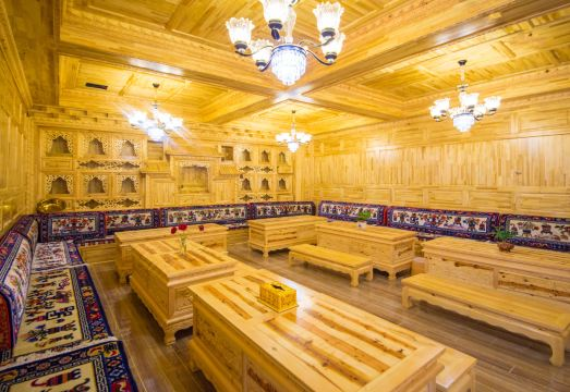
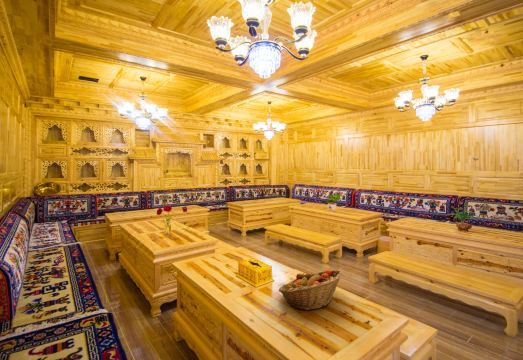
+ fruit basket [278,268,344,311]
